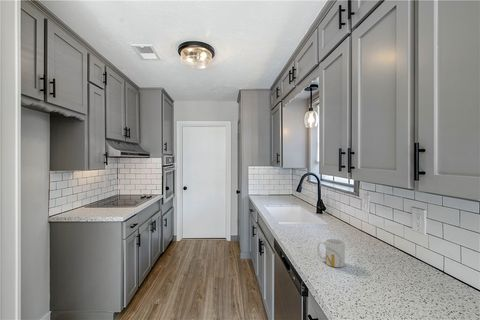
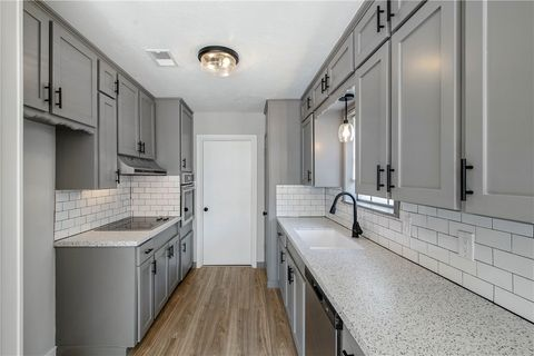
- mug [316,238,346,268]
